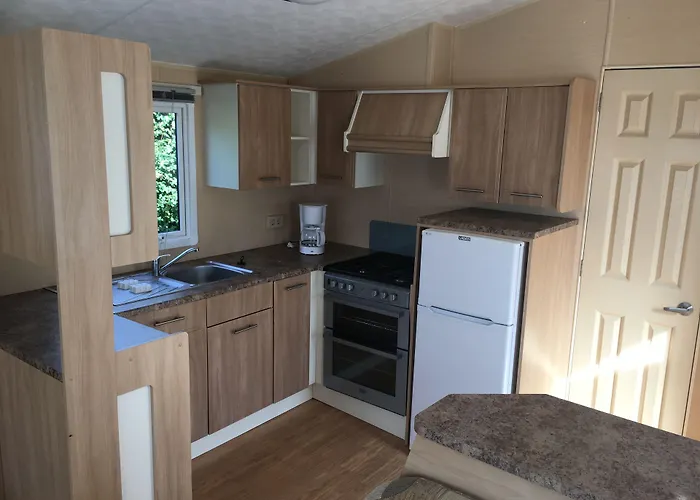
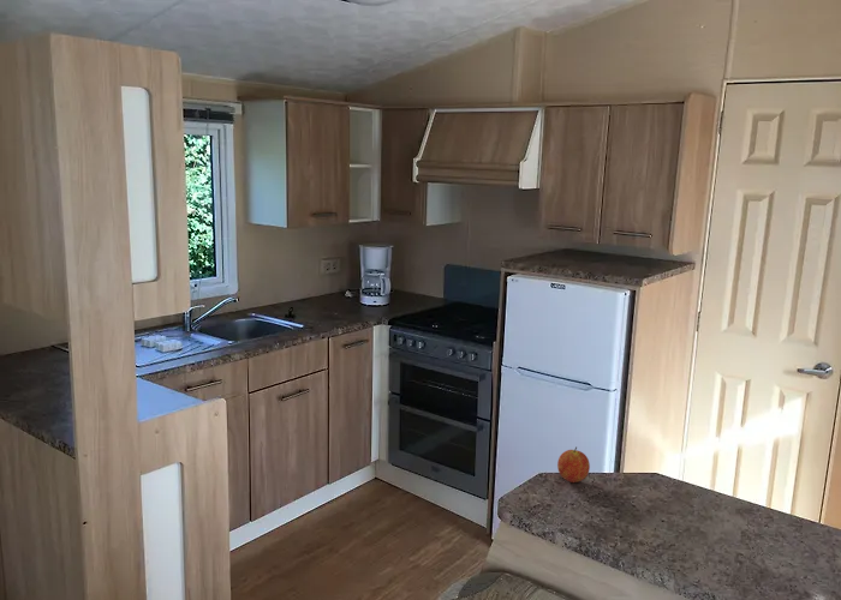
+ fruit [556,445,591,484]
